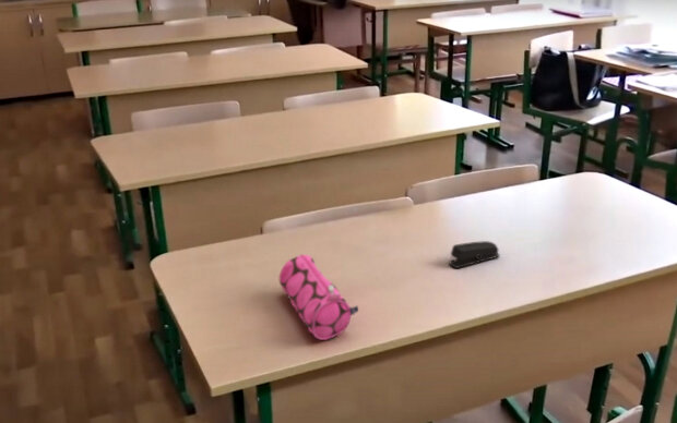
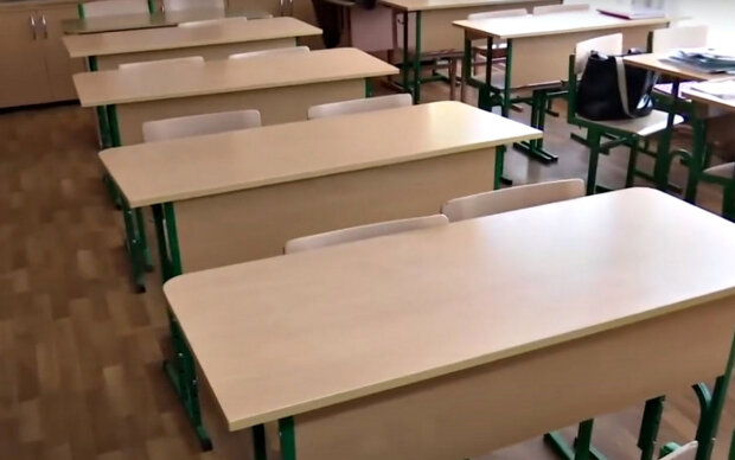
- stapler [448,240,501,269]
- pencil case [278,253,359,341]
